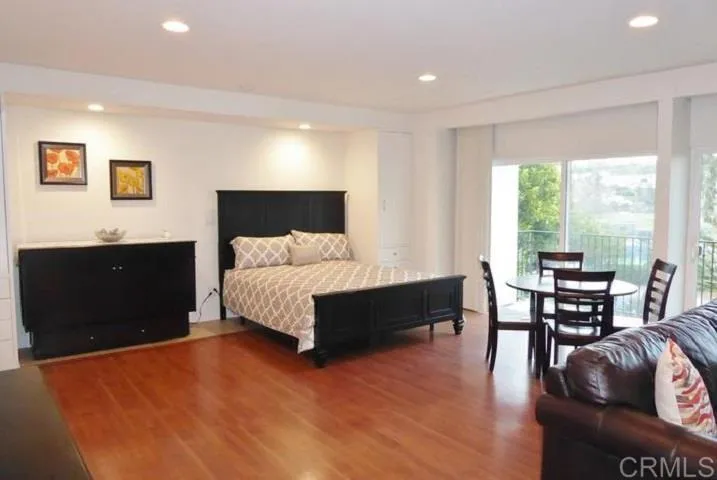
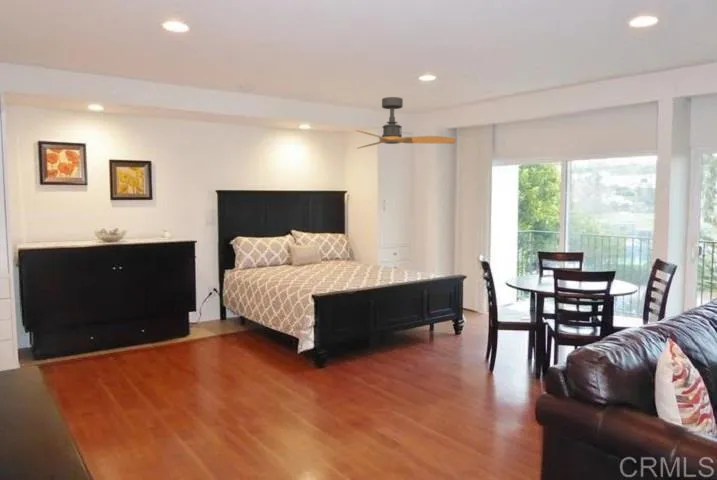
+ ceiling fan [355,96,457,150]
